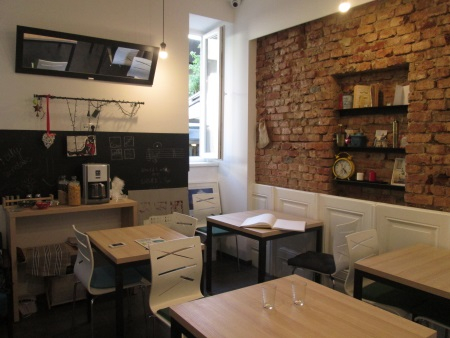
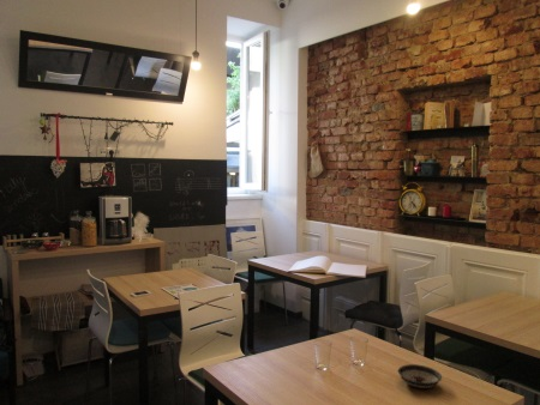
+ saucer [397,363,443,389]
